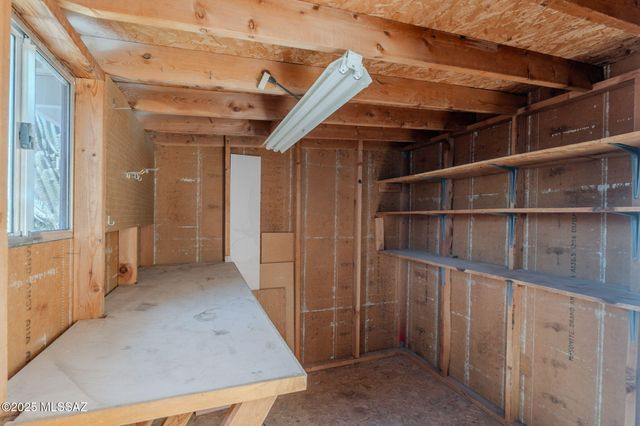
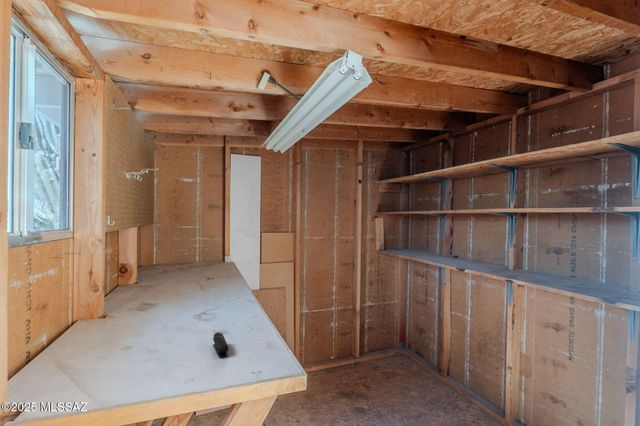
+ stapler [212,331,230,358]
